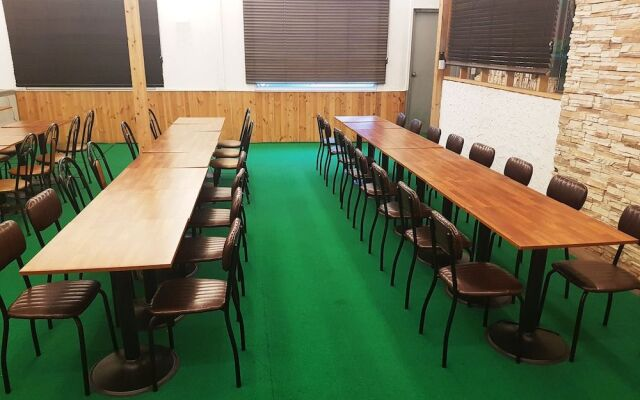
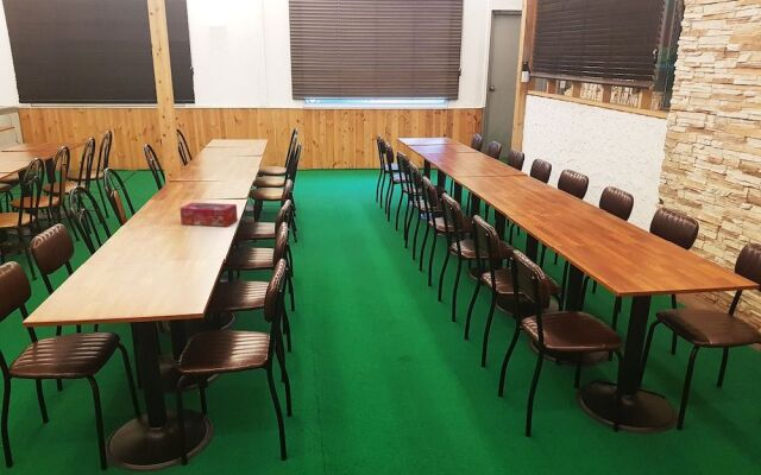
+ tissue box [178,202,239,228]
